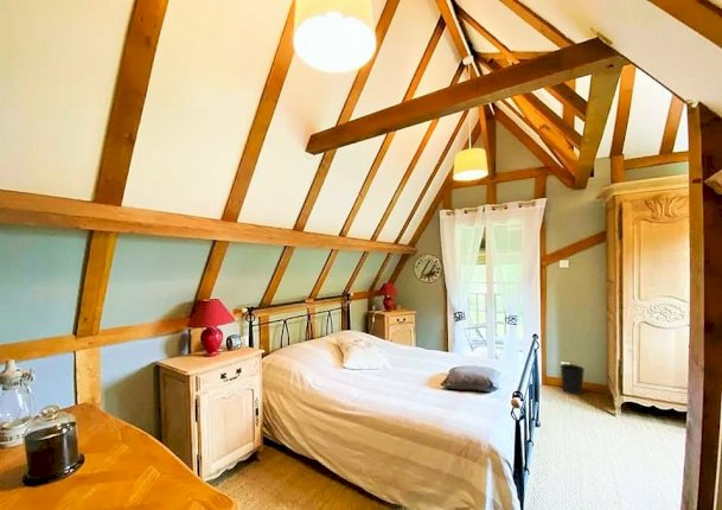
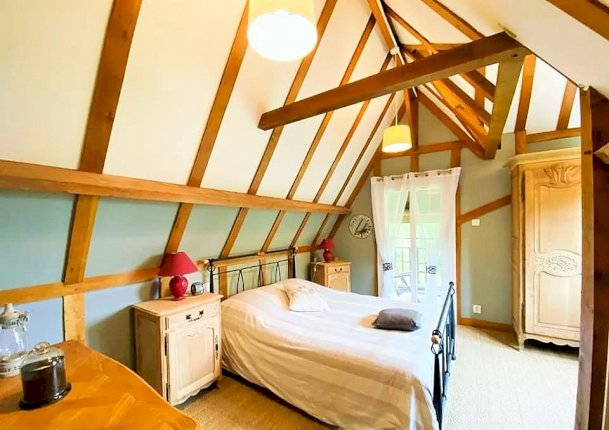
- wastebasket [558,363,586,396]
